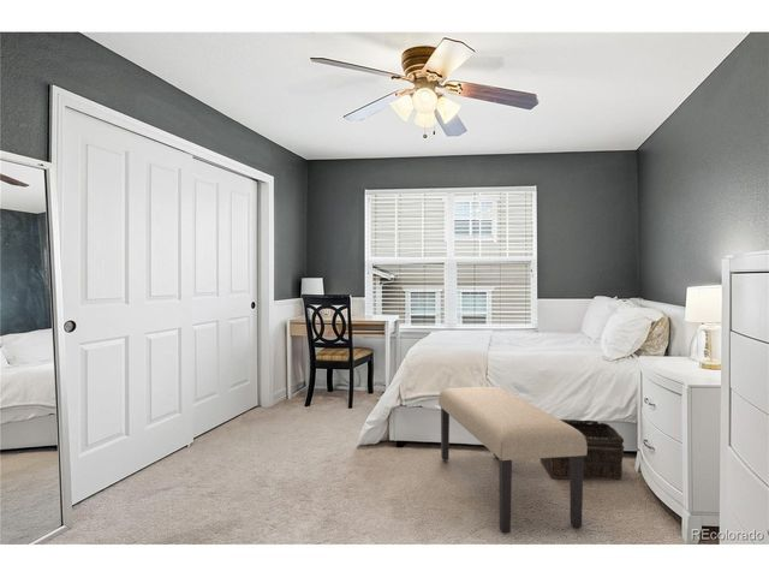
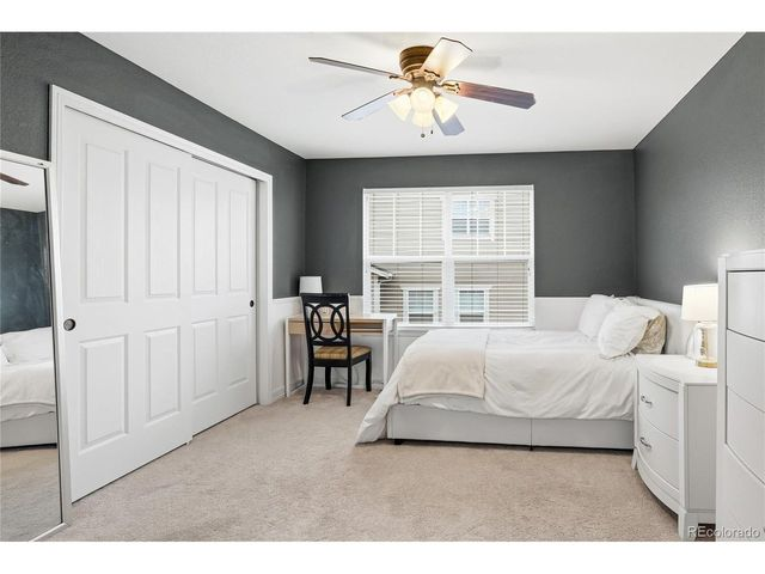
- bench [437,386,588,535]
- basket [540,418,625,481]
